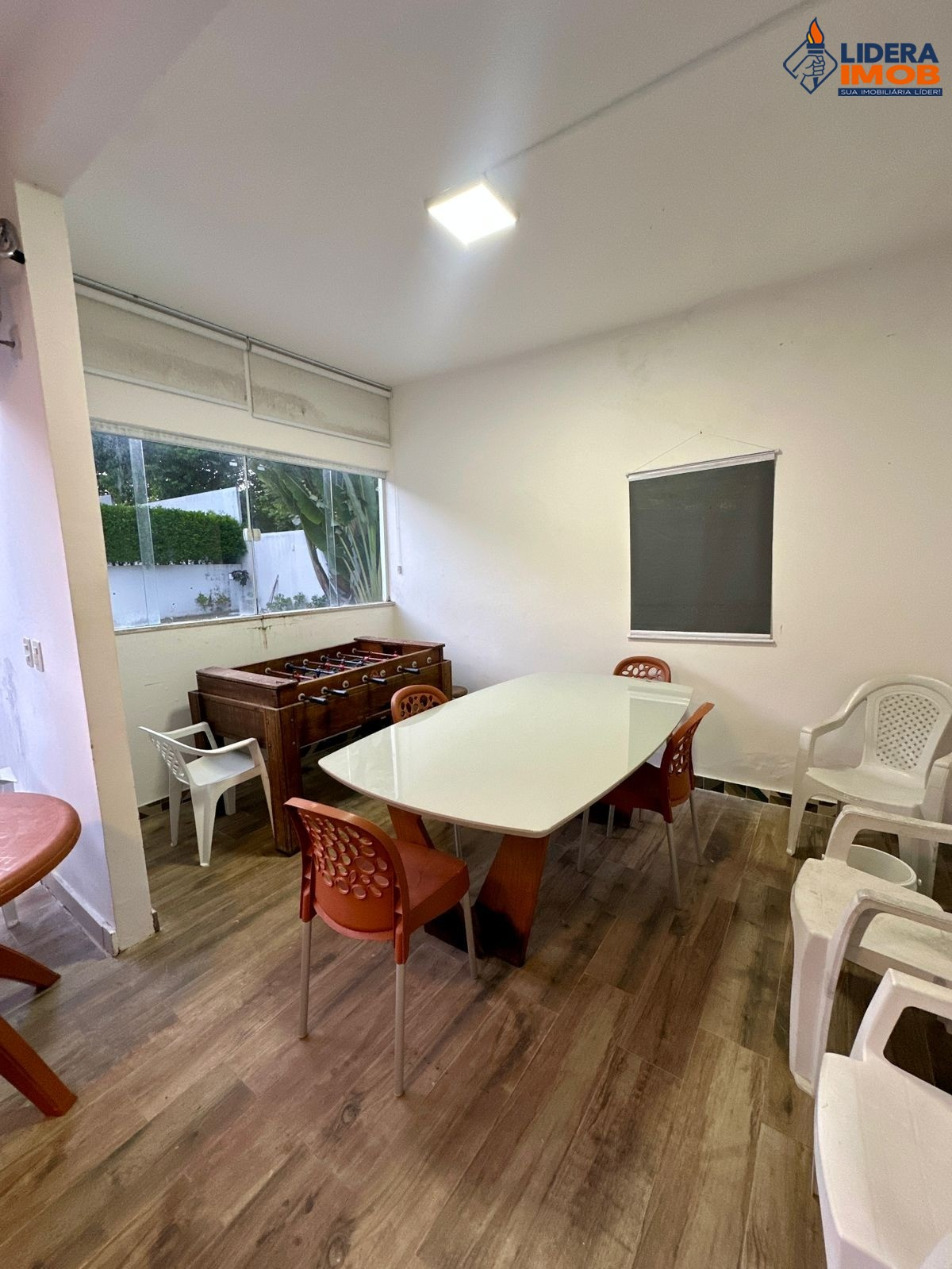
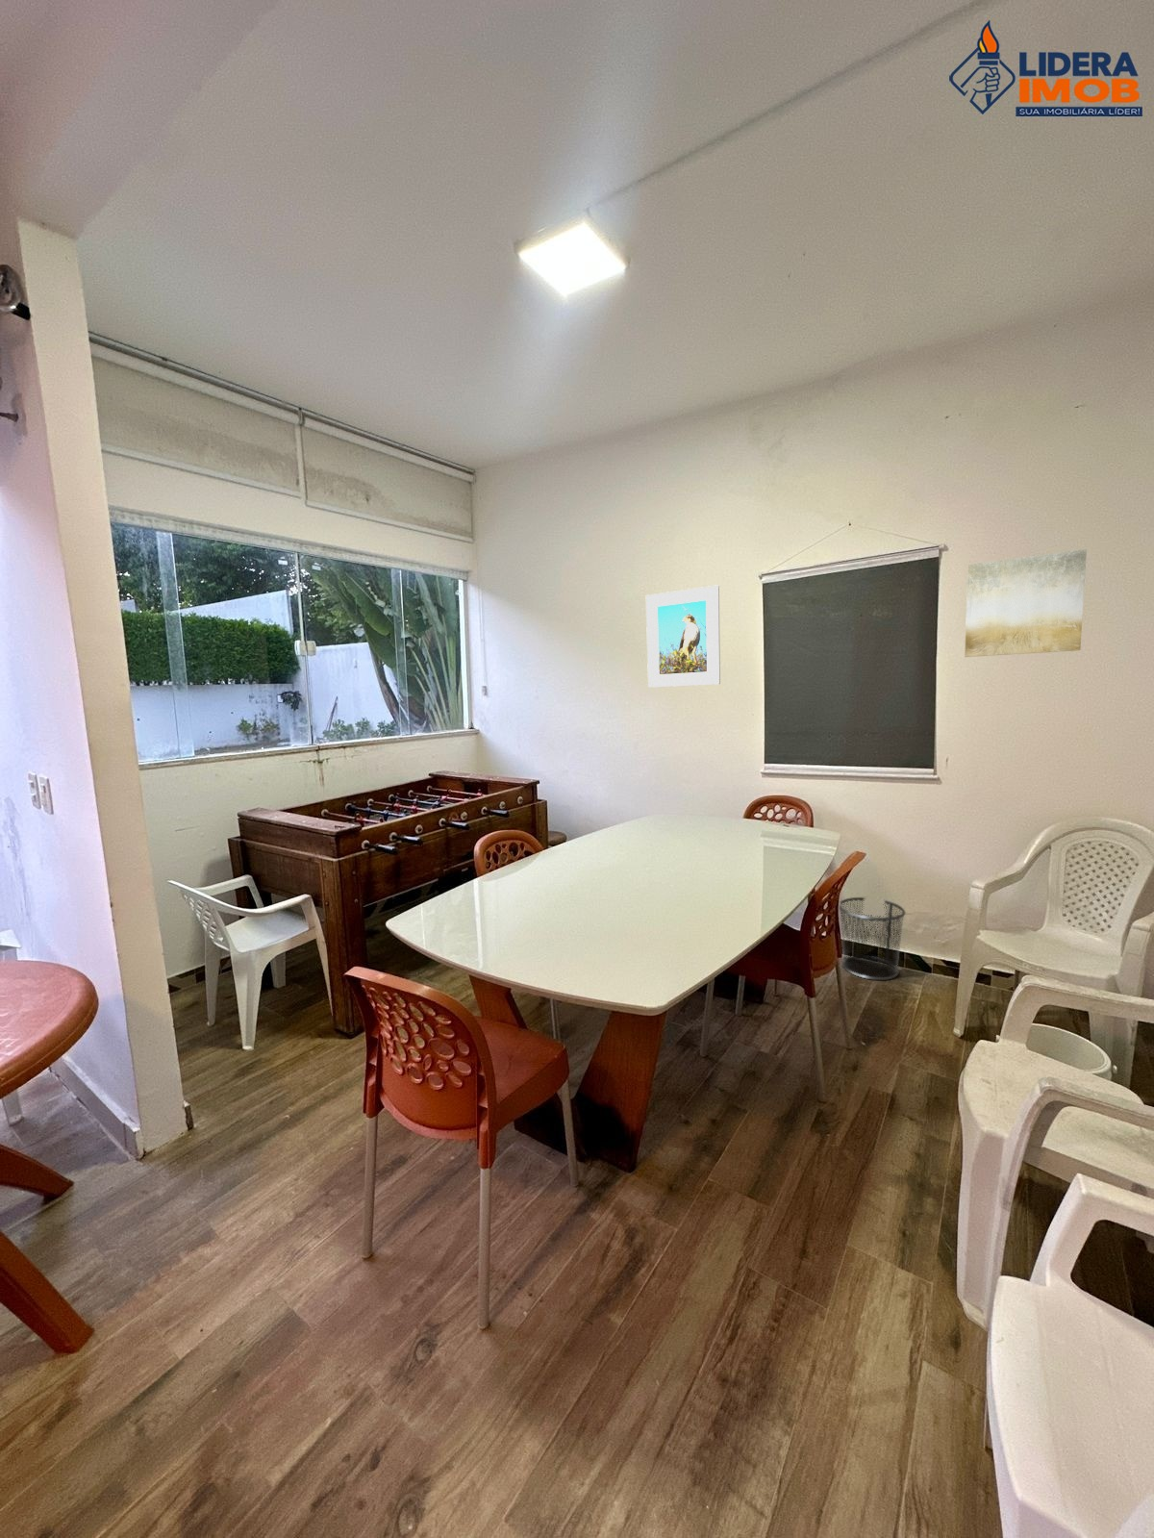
+ wall art [964,548,1087,658]
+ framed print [645,584,721,688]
+ waste bin [839,897,907,980]
